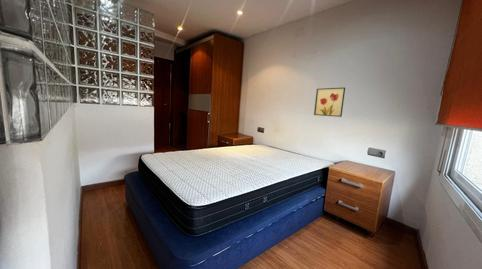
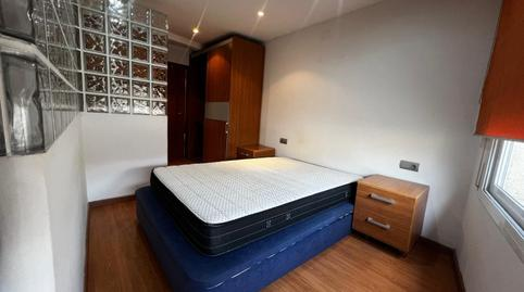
- wall art [313,86,346,118]
